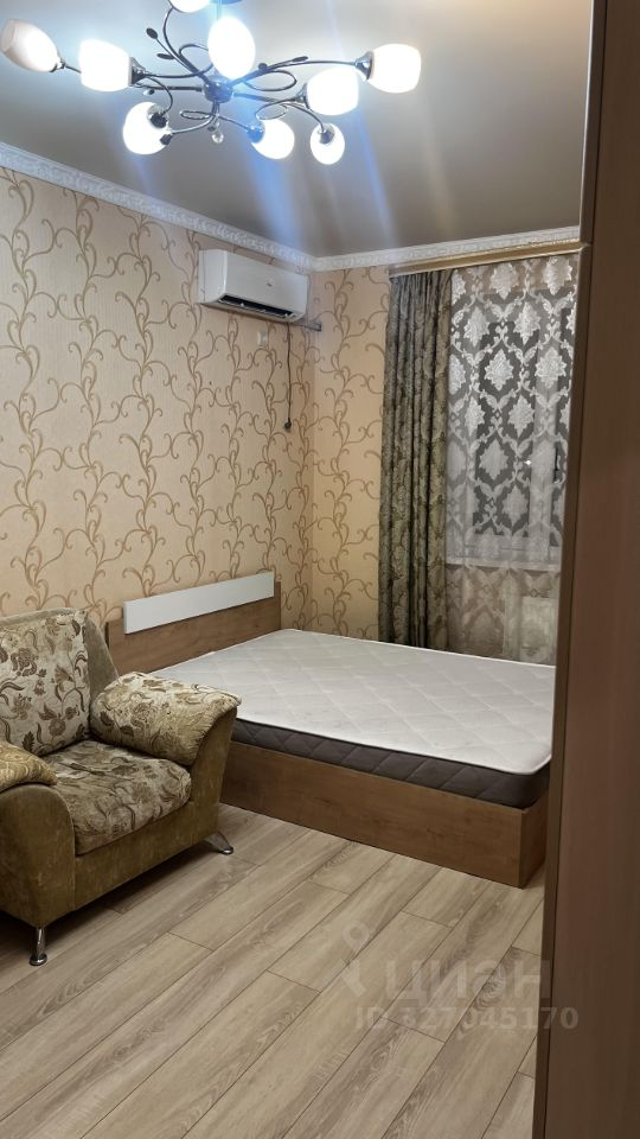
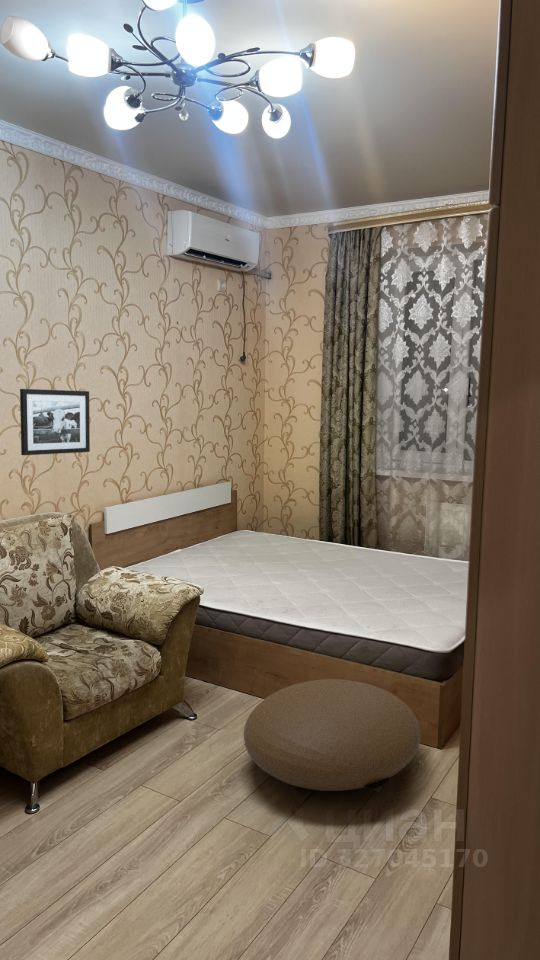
+ picture frame [19,388,91,456]
+ pouf [243,678,422,793]
